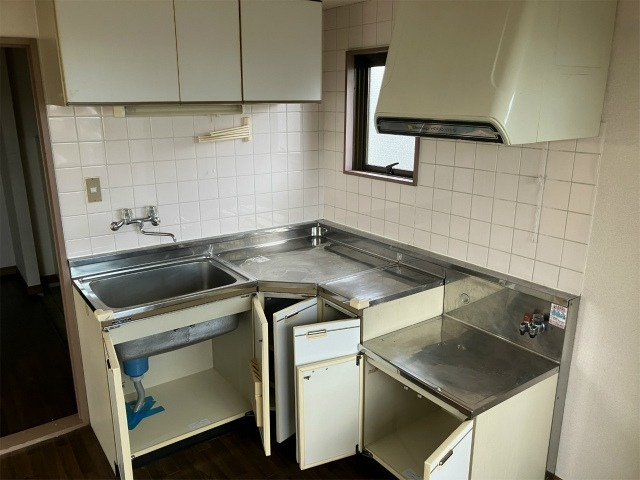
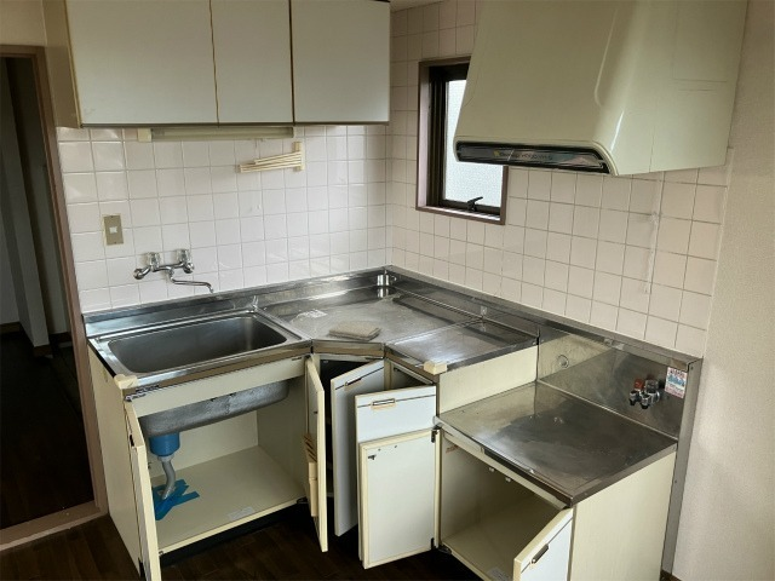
+ washcloth [328,320,383,341]
